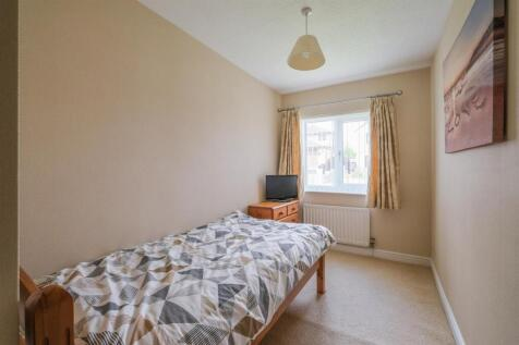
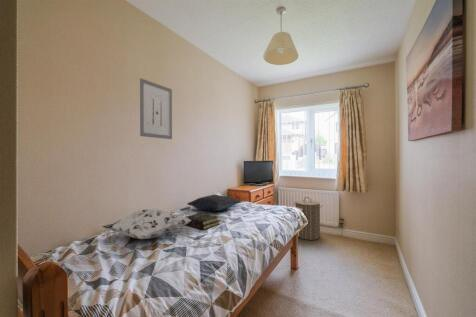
+ decorative pillow [101,208,191,240]
+ laundry hamper [293,196,324,241]
+ wall art [139,77,173,140]
+ book [184,212,220,231]
+ pillow [186,194,242,213]
